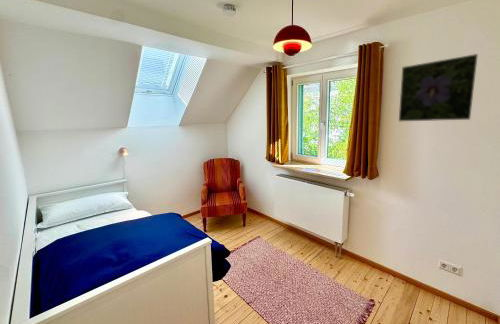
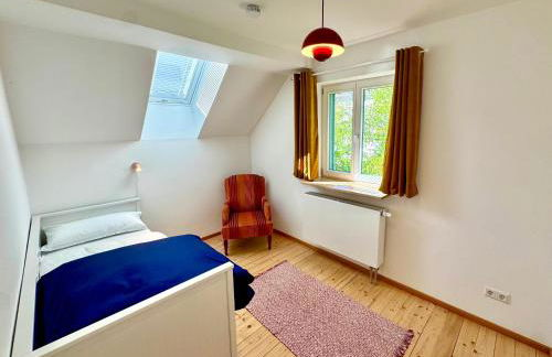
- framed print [398,53,479,122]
